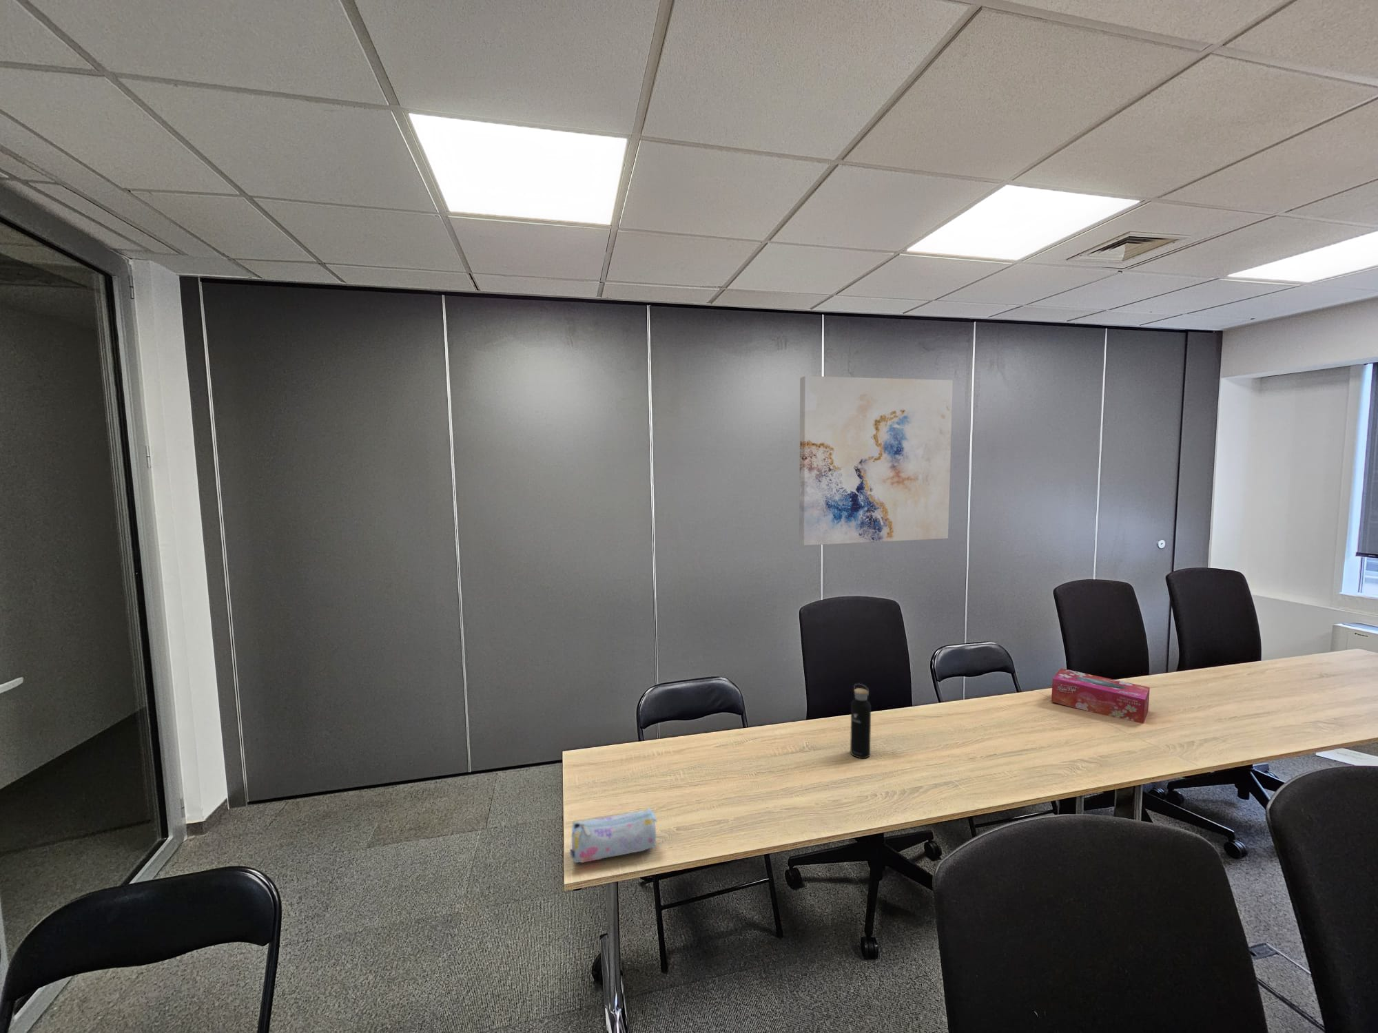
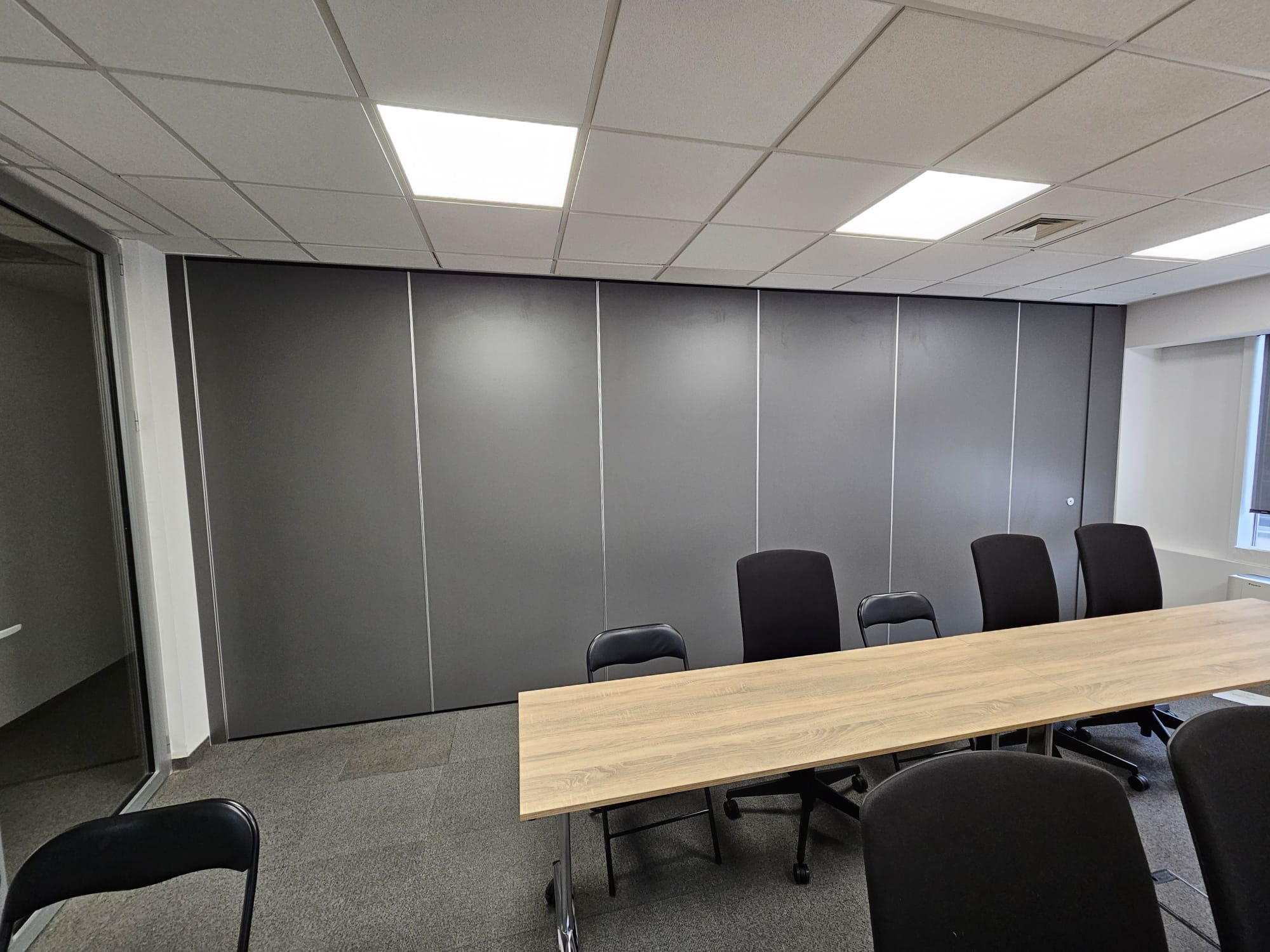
- tissue box [1050,668,1150,724]
- water bottle [850,684,871,758]
- wall art [799,375,954,546]
- pencil case [570,807,658,864]
